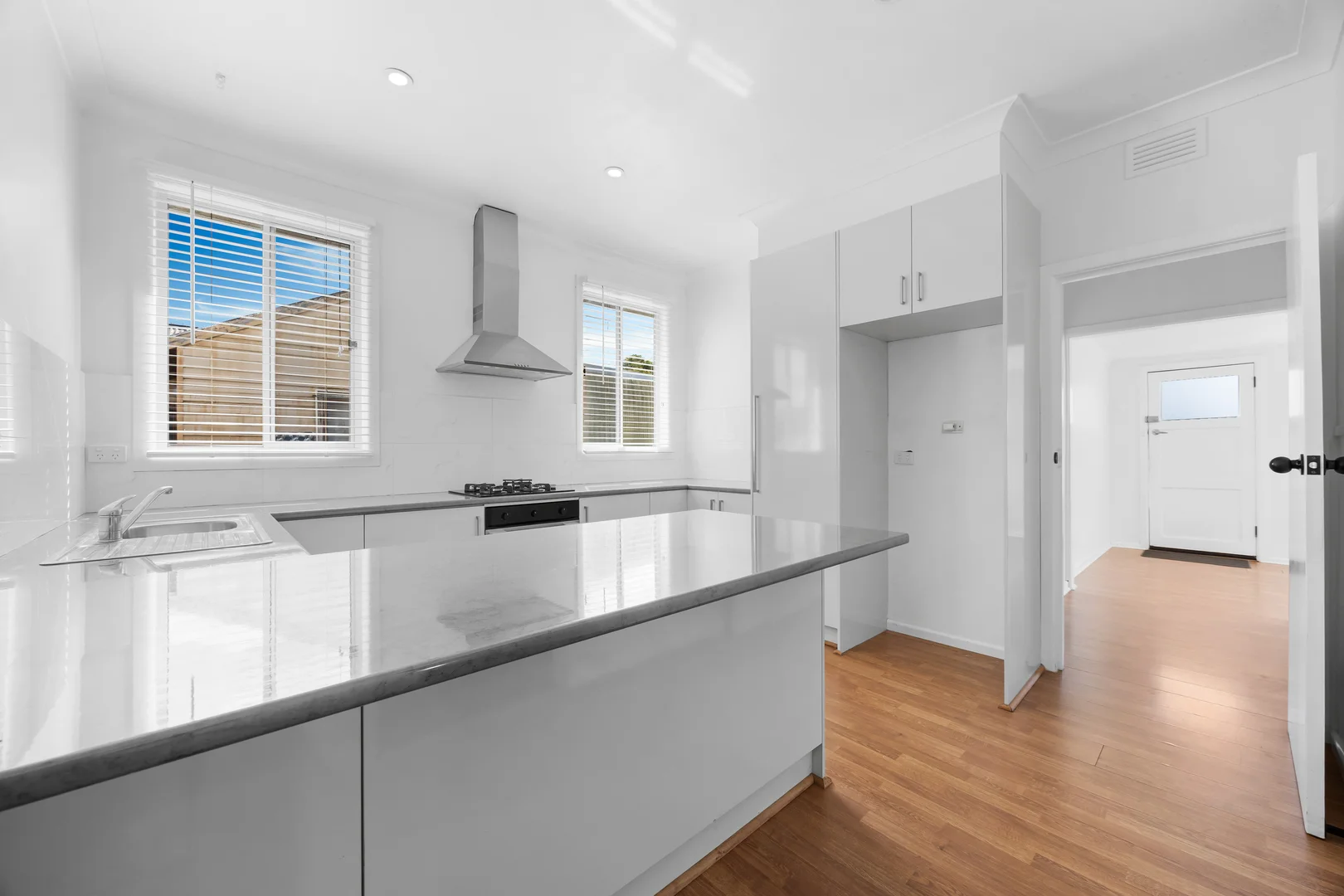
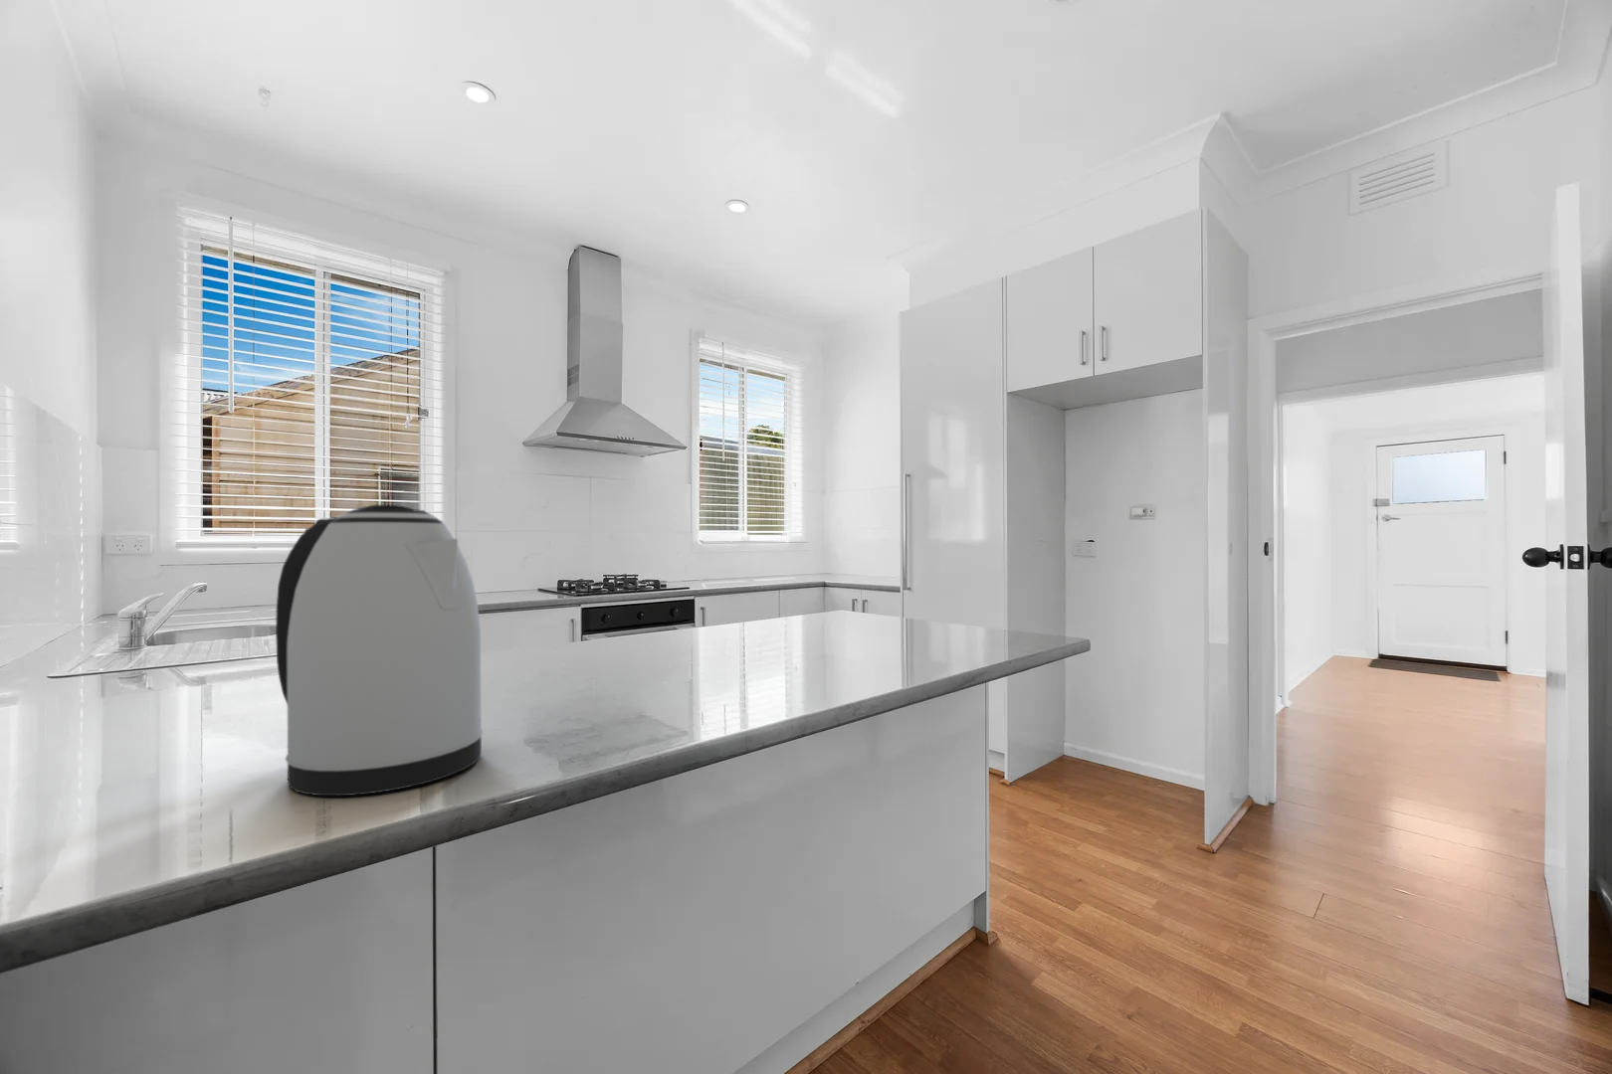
+ kettle [275,505,483,797]
